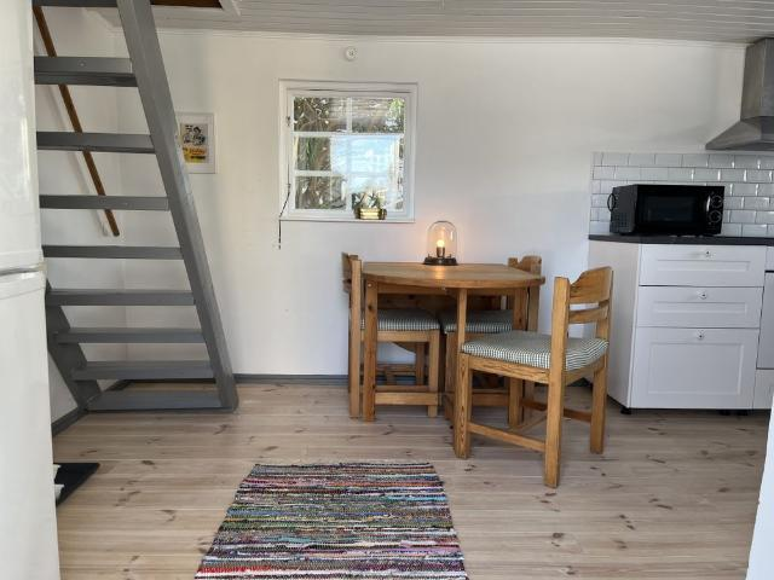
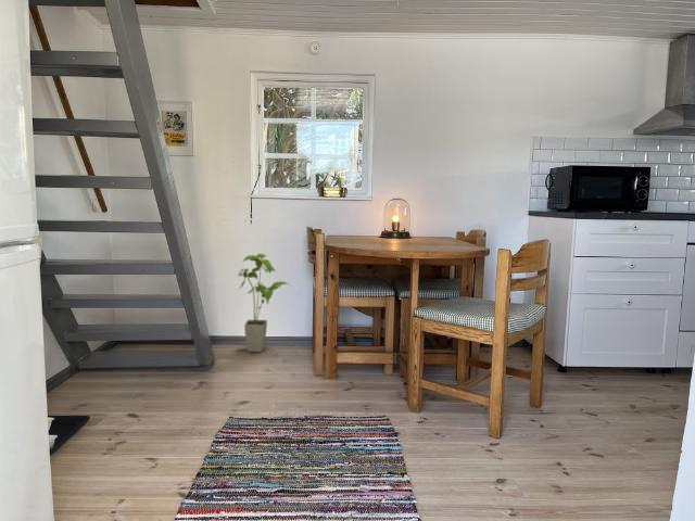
+ house plant [237,253,291,353]
